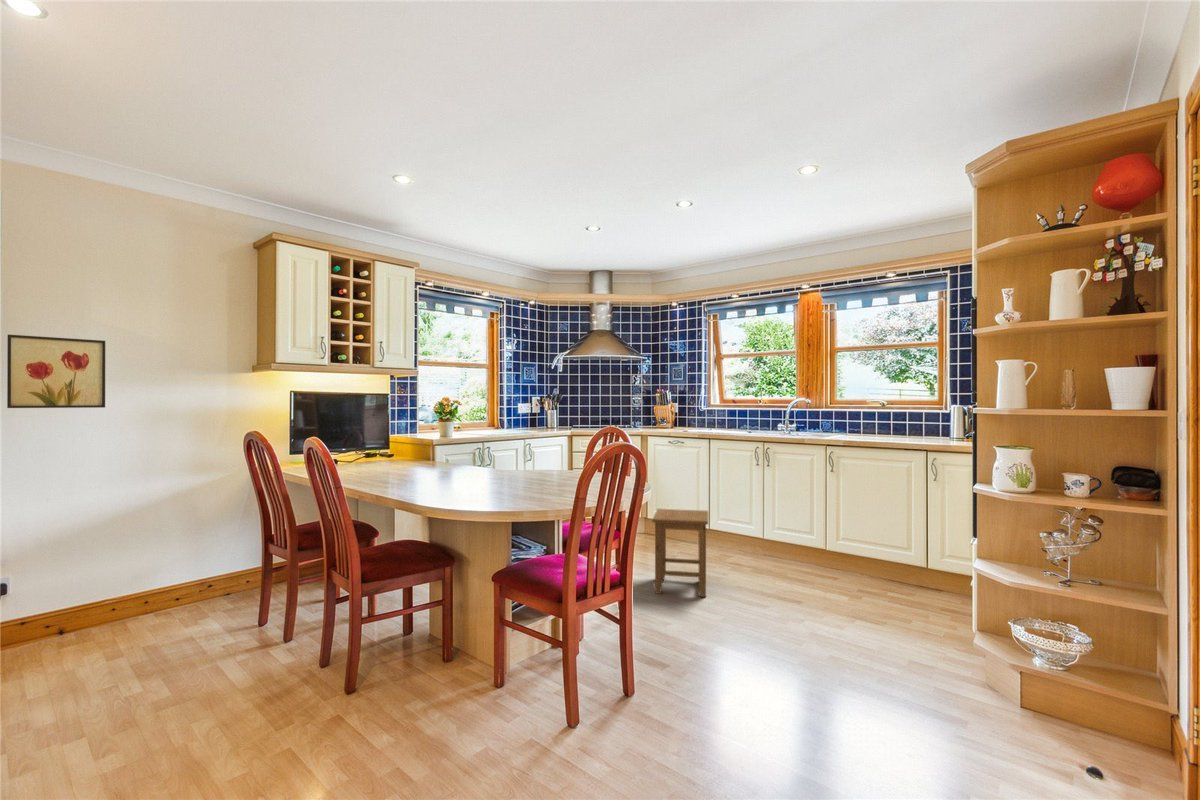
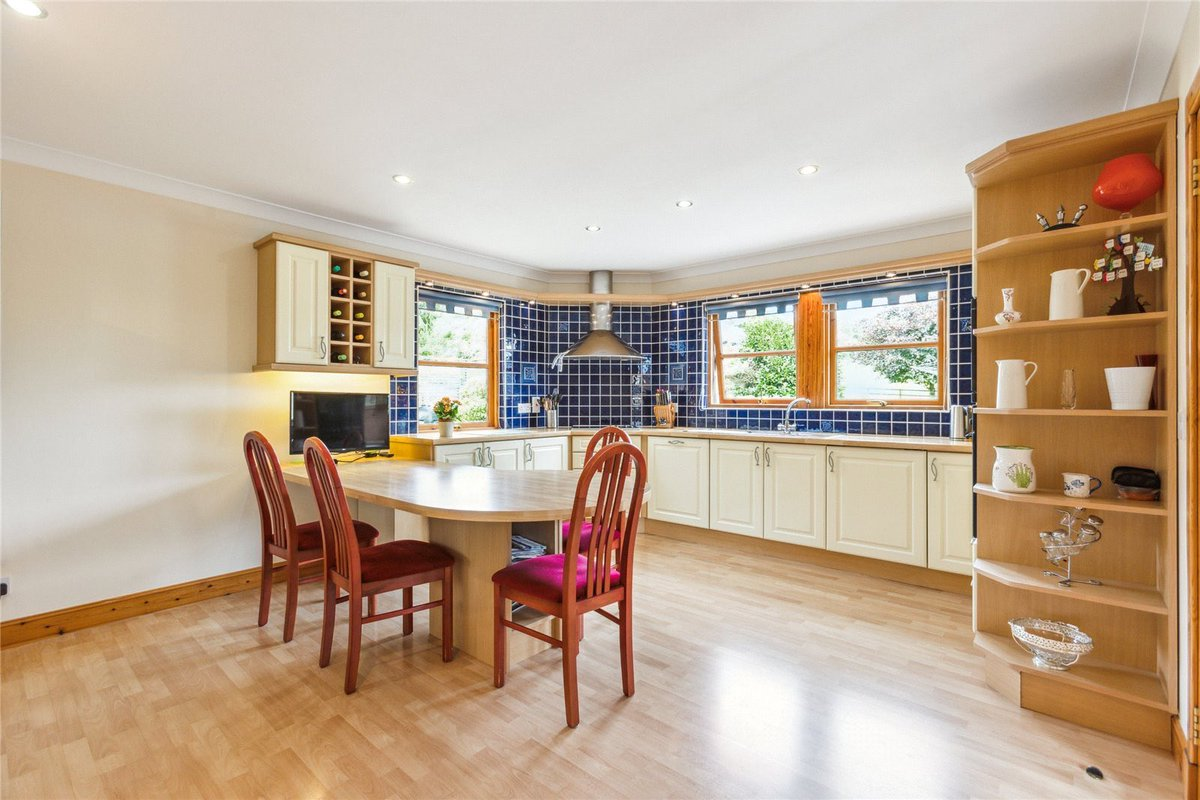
- wall art [6,334,106,409]
- stool [651,508,709,598]
